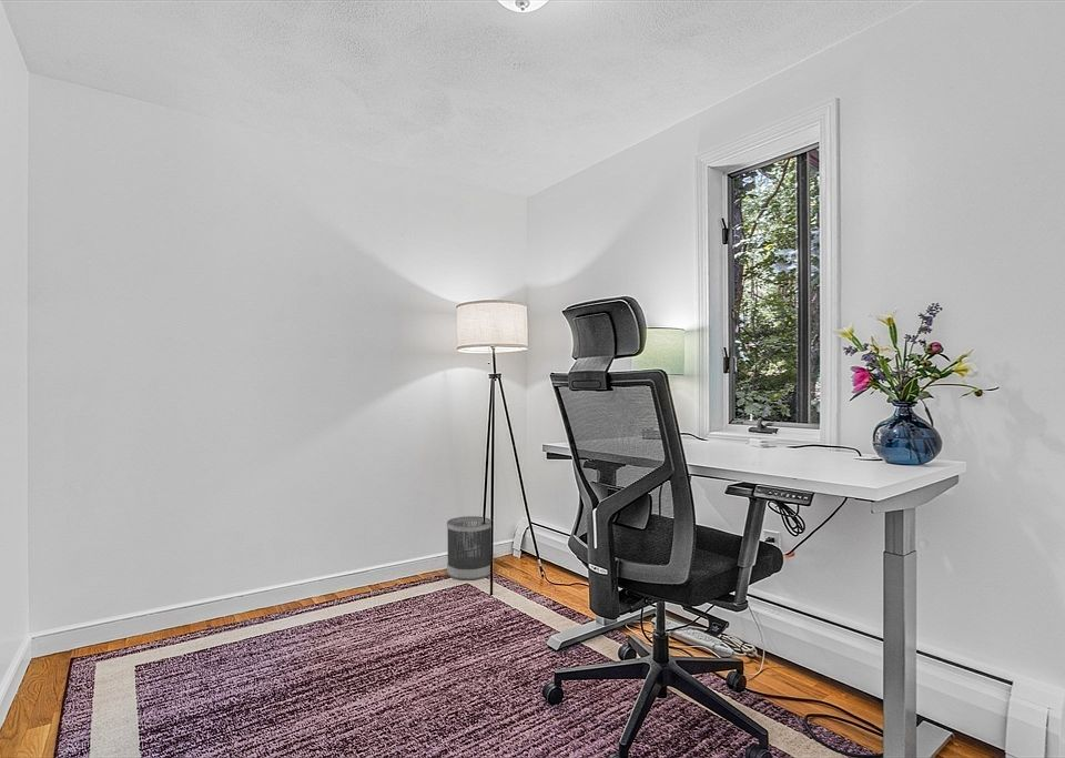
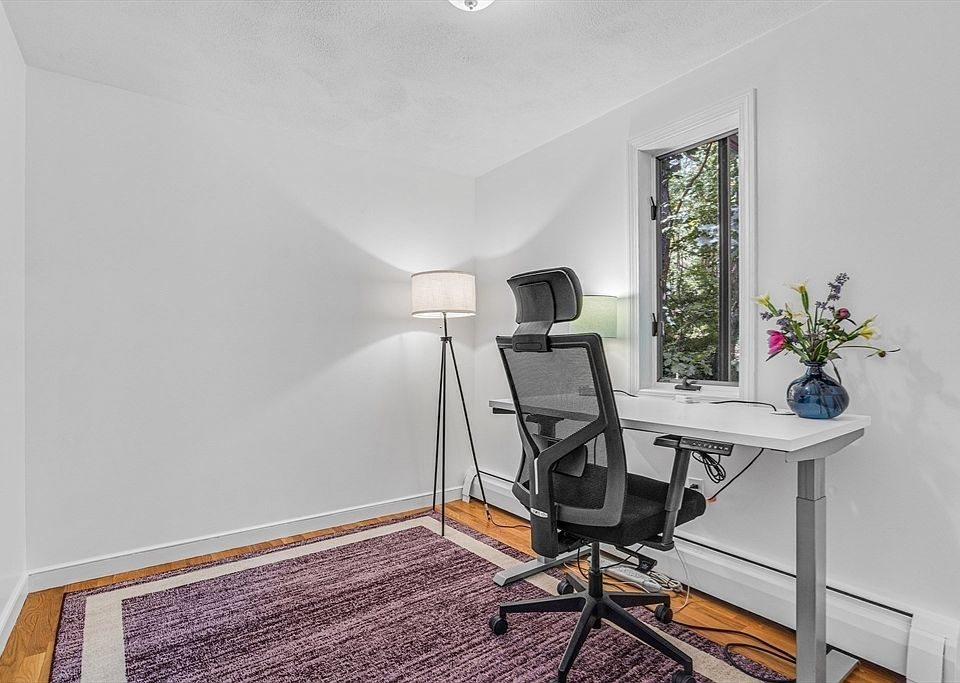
- wastebasket [446,515,493,582]
